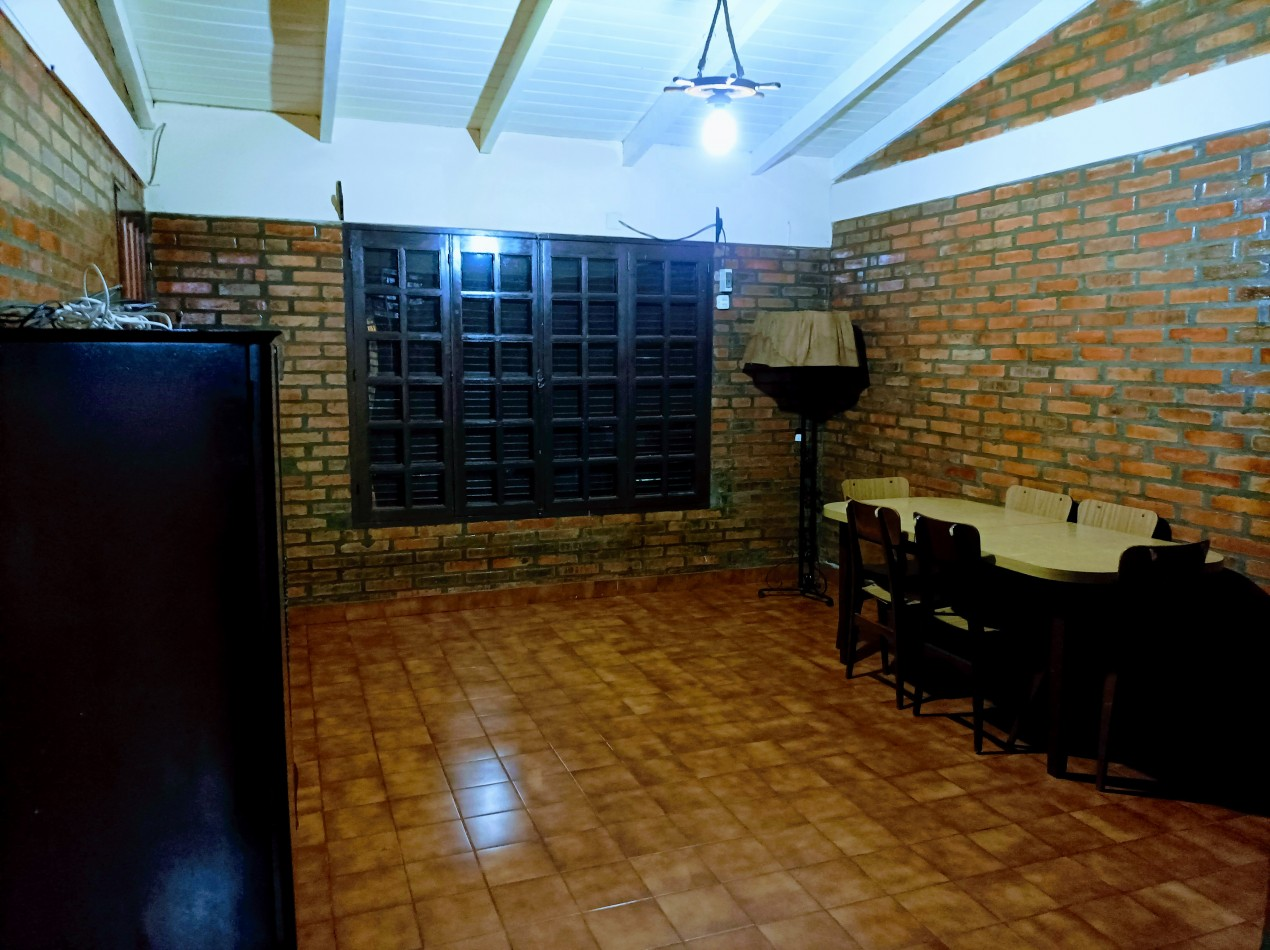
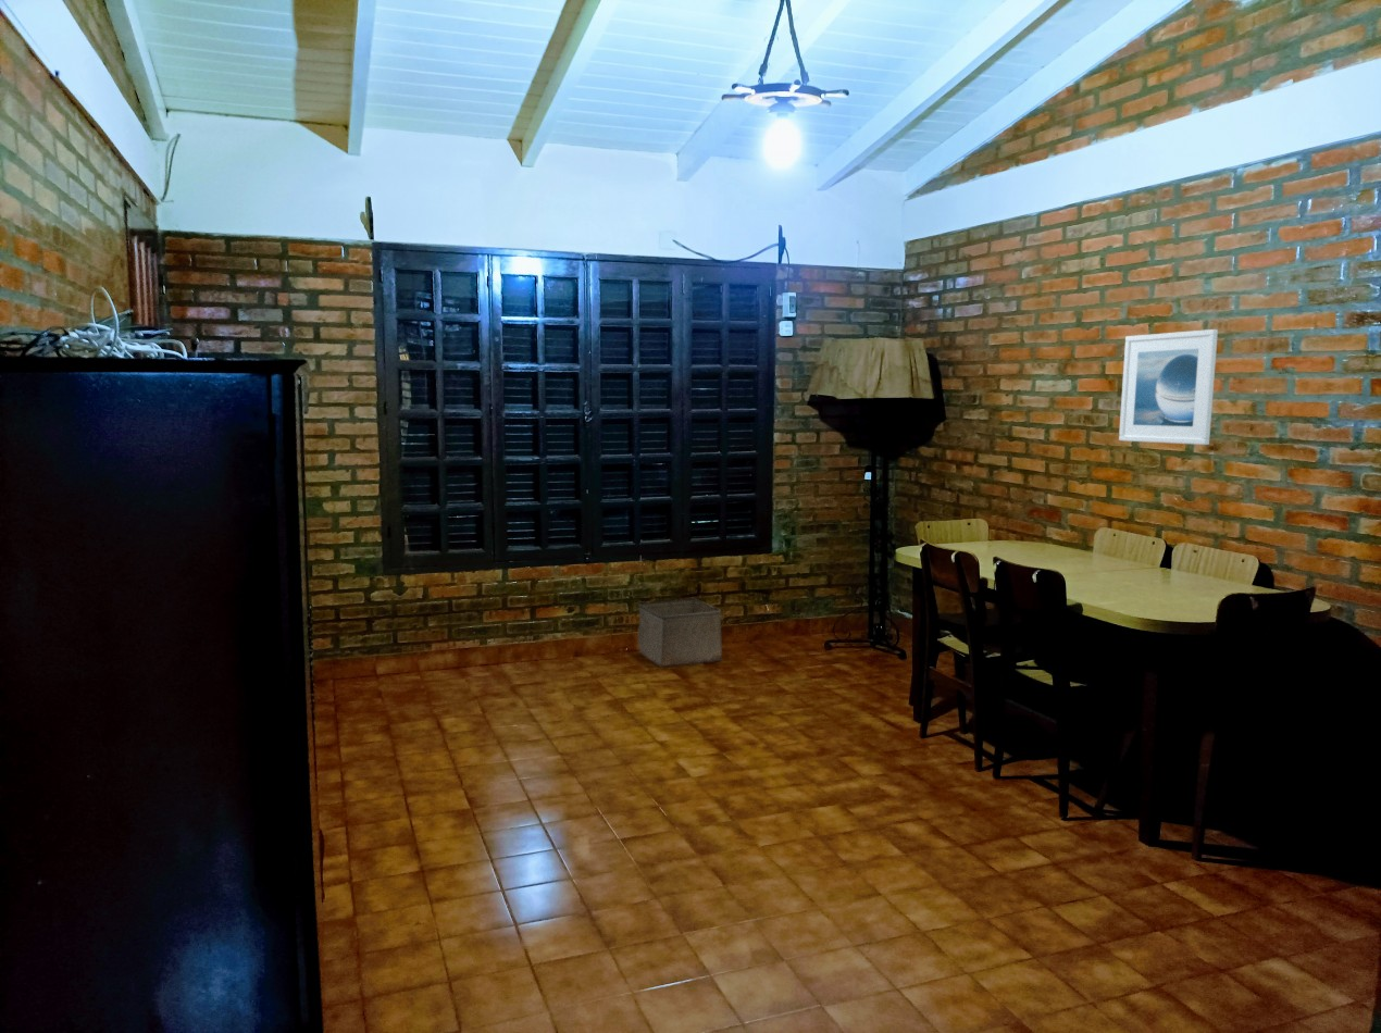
+ storage bin [637,597,723,668]
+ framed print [1118,328,1219,446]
